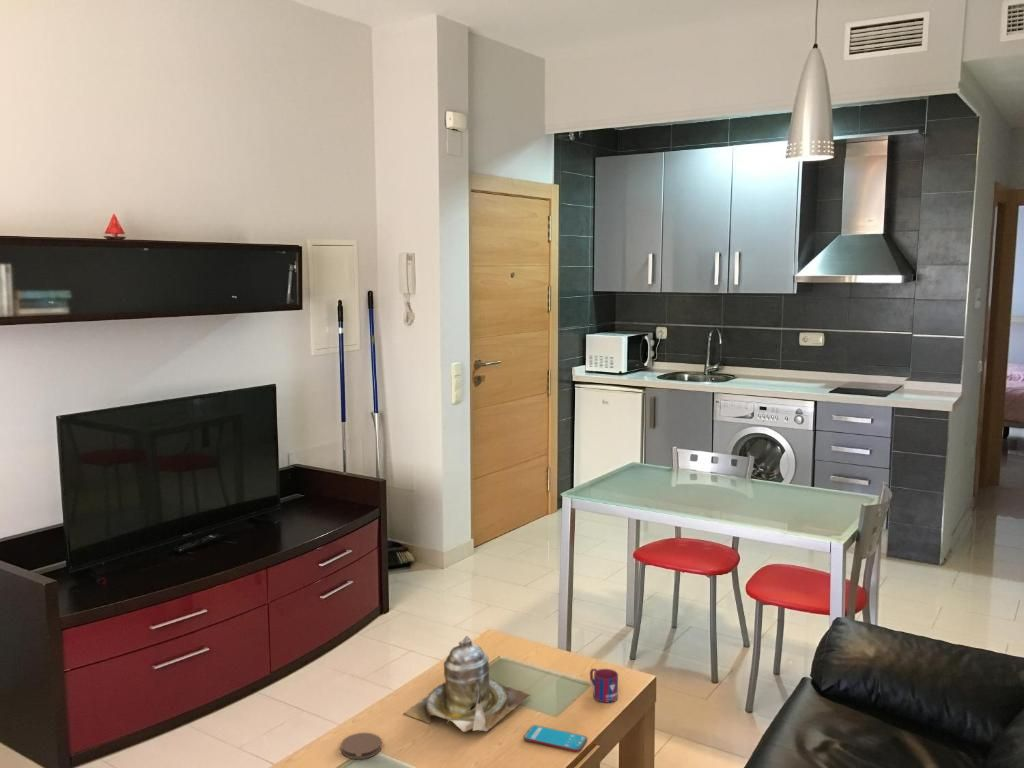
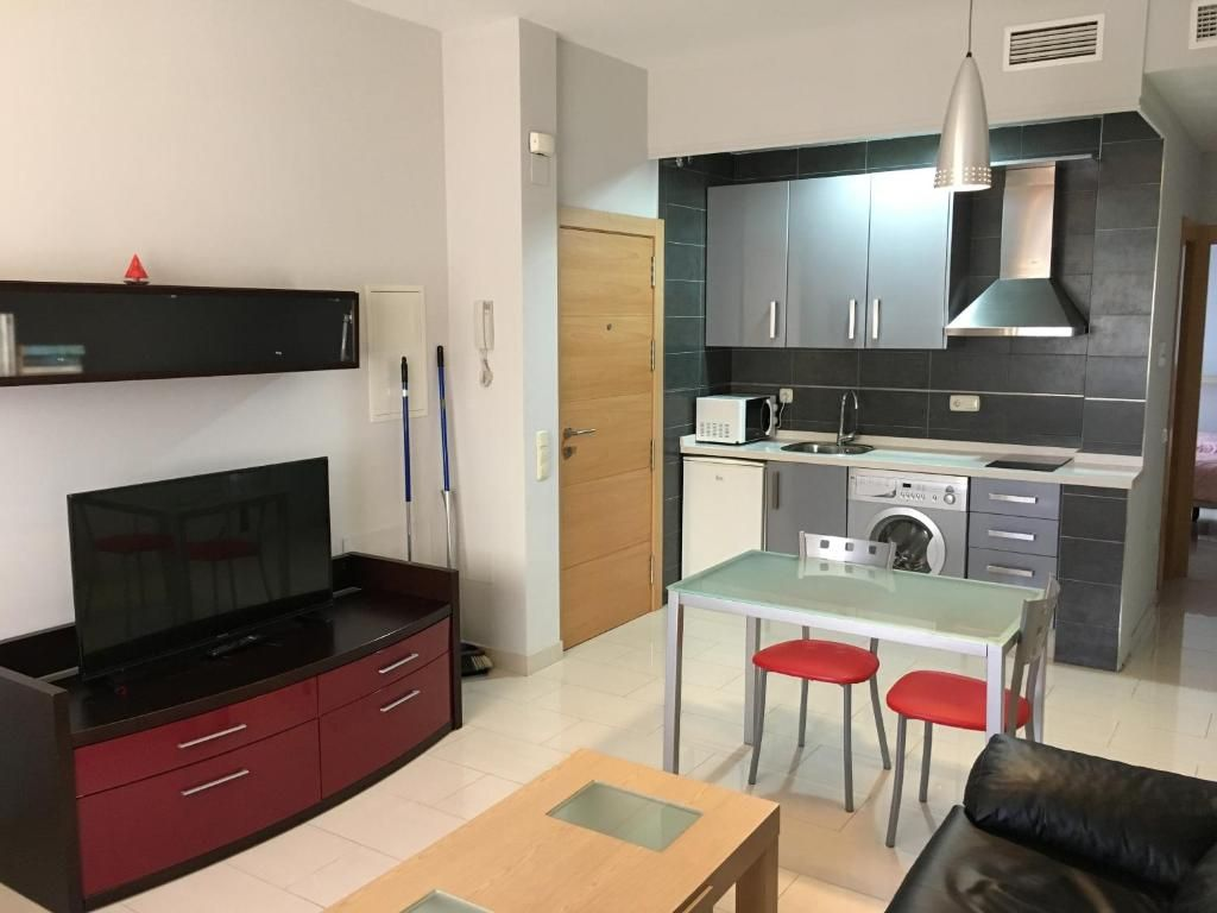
- smartphone [523,724,588,753]
- teapot [402,635,531,733]
- mug [589,667,619,704]
- coaster [340,732,383,760]
